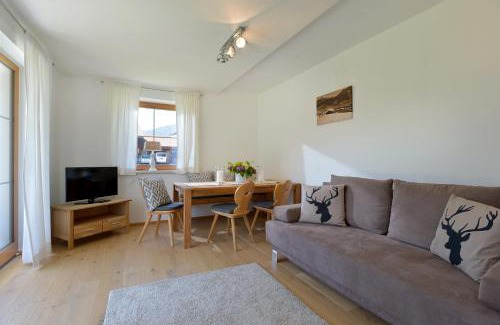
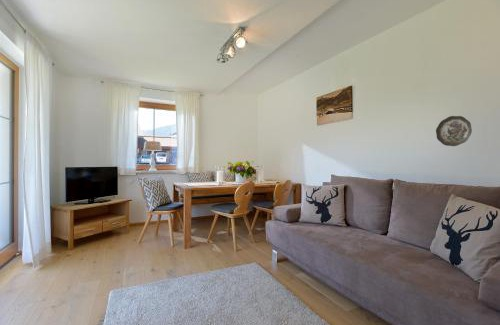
+ decorative plate [435,115,473,147]
